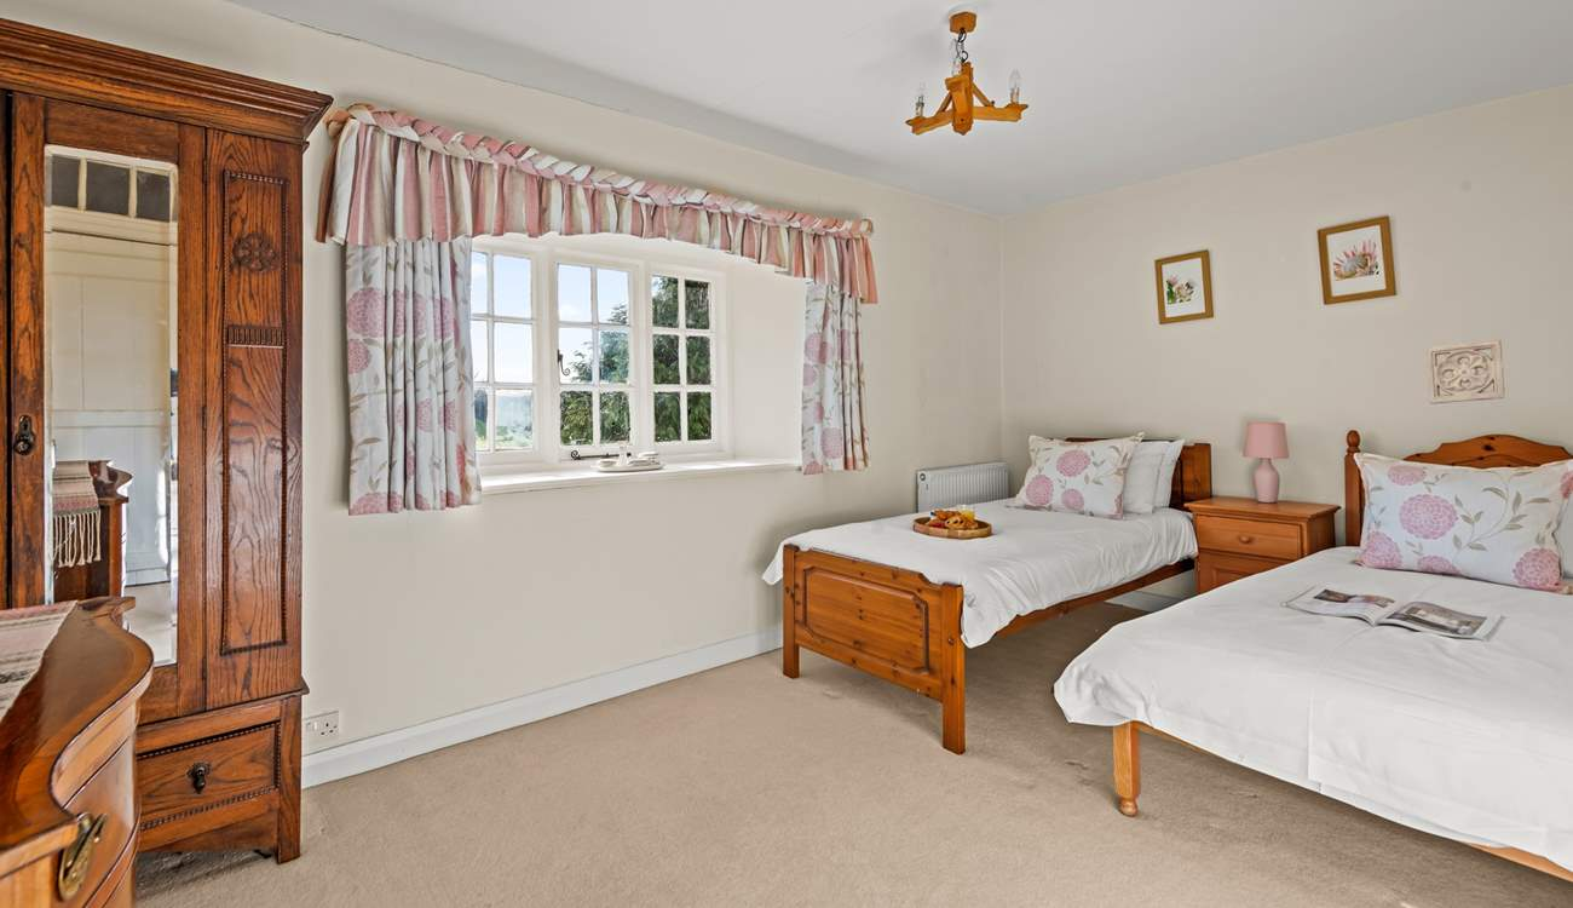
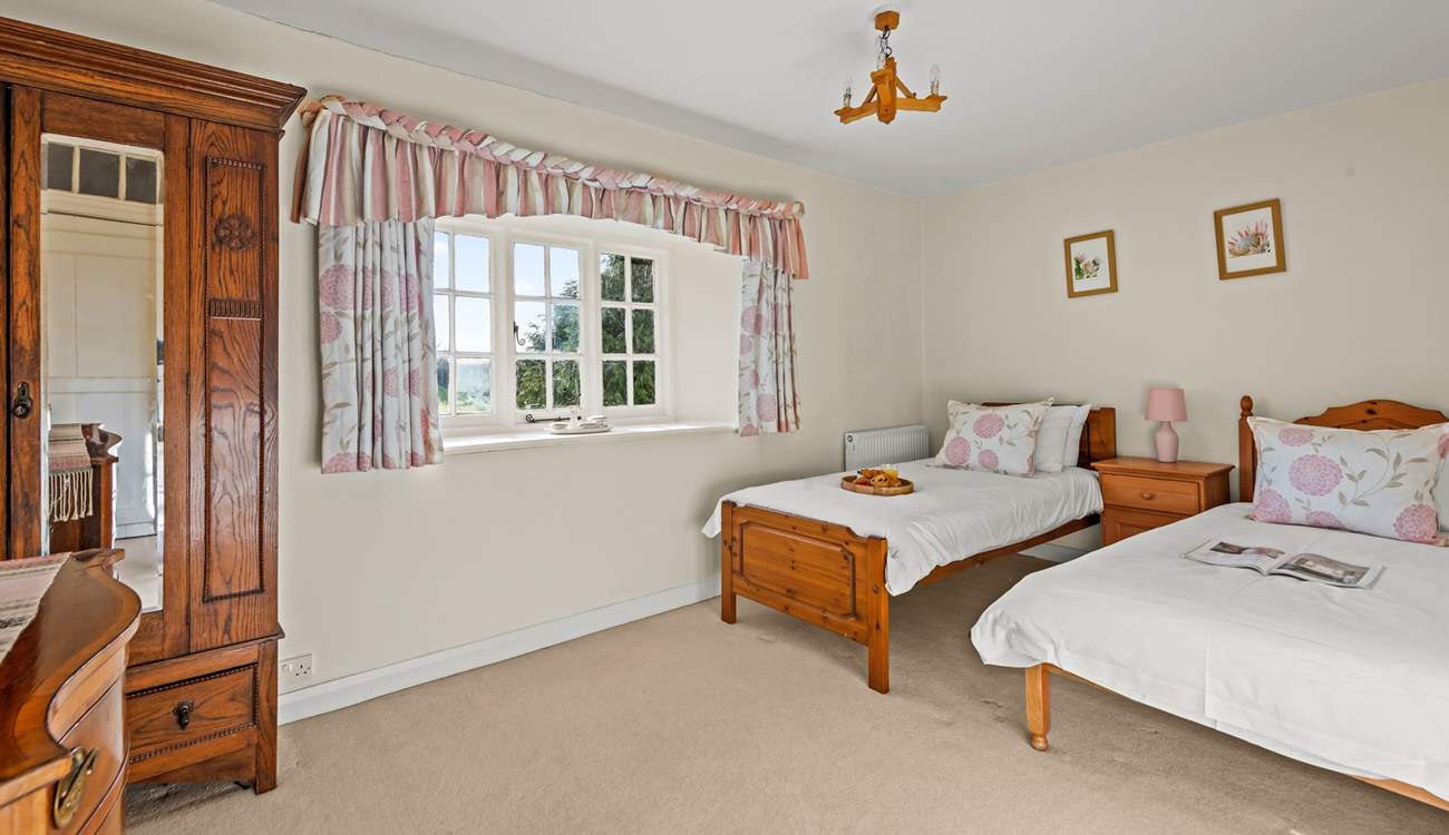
- wall ornament [1425,339,1506,406]
